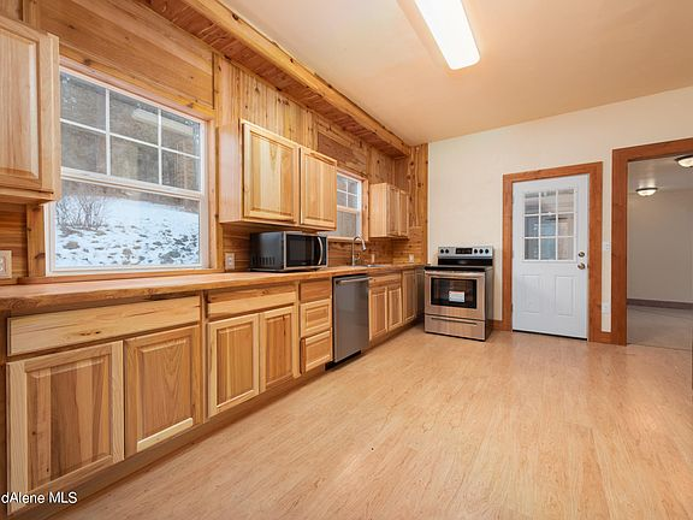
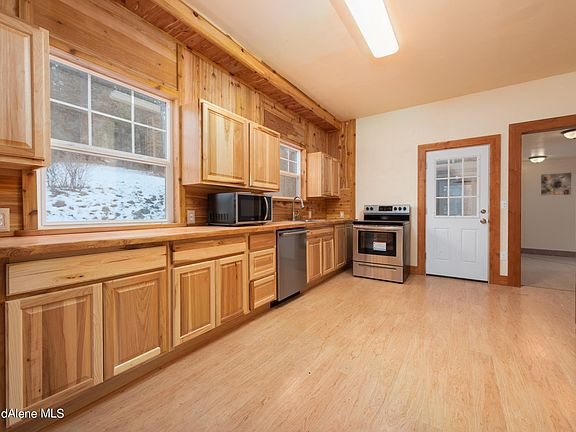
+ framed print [540,171,573,197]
